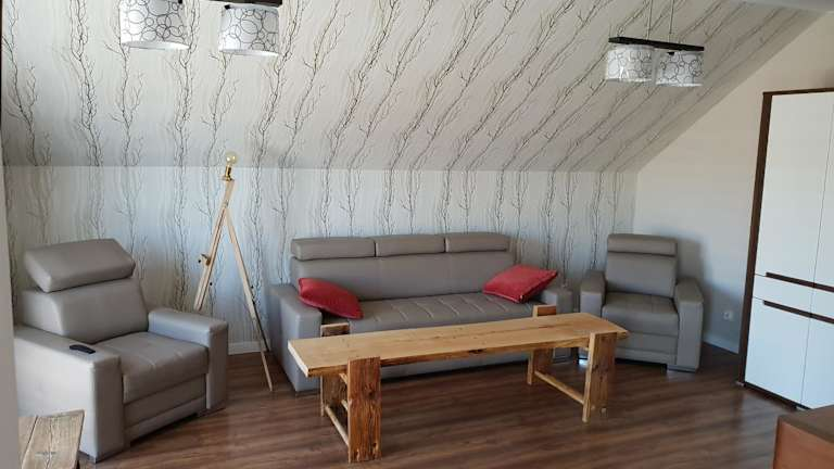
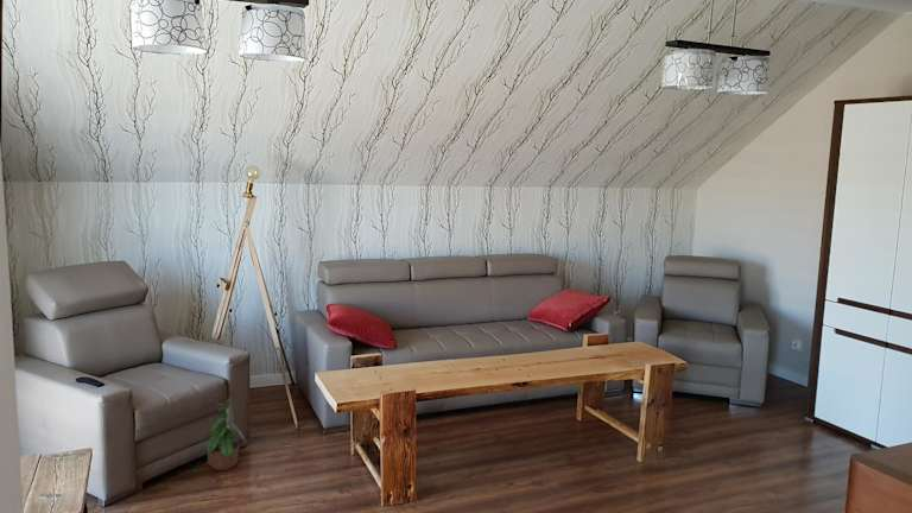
+ potted plant [205,398,247,471]
